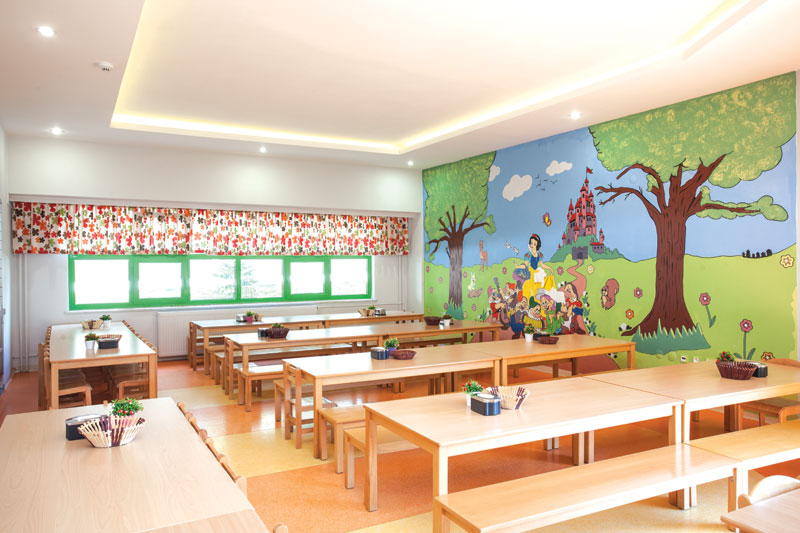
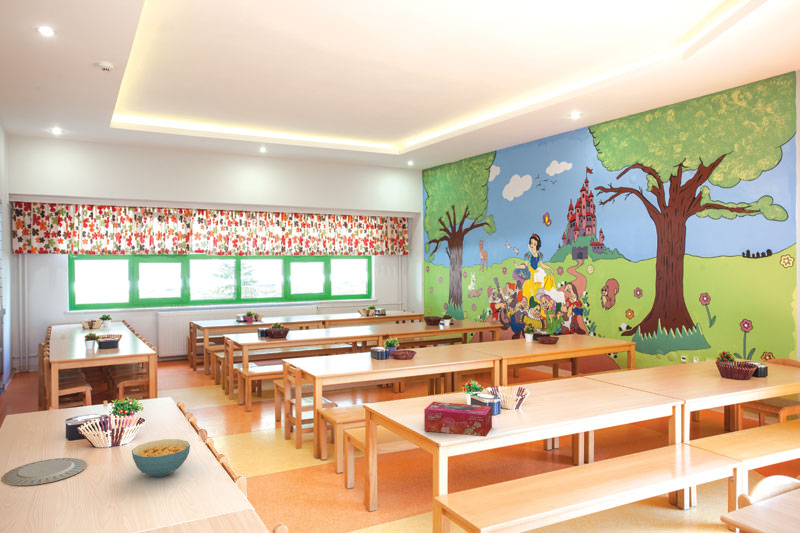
+ chinaware [0,457,88,487]
+ tissue box [423,401,493,438]
+ cereal bowl [131,438,191,478]
